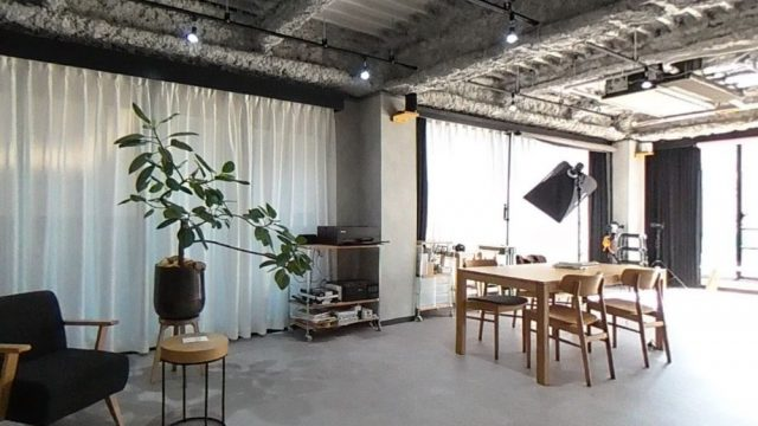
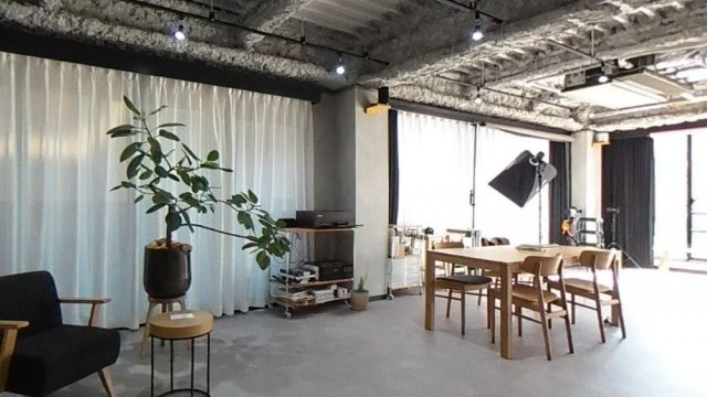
+ potted plant [349,272,370,311]
